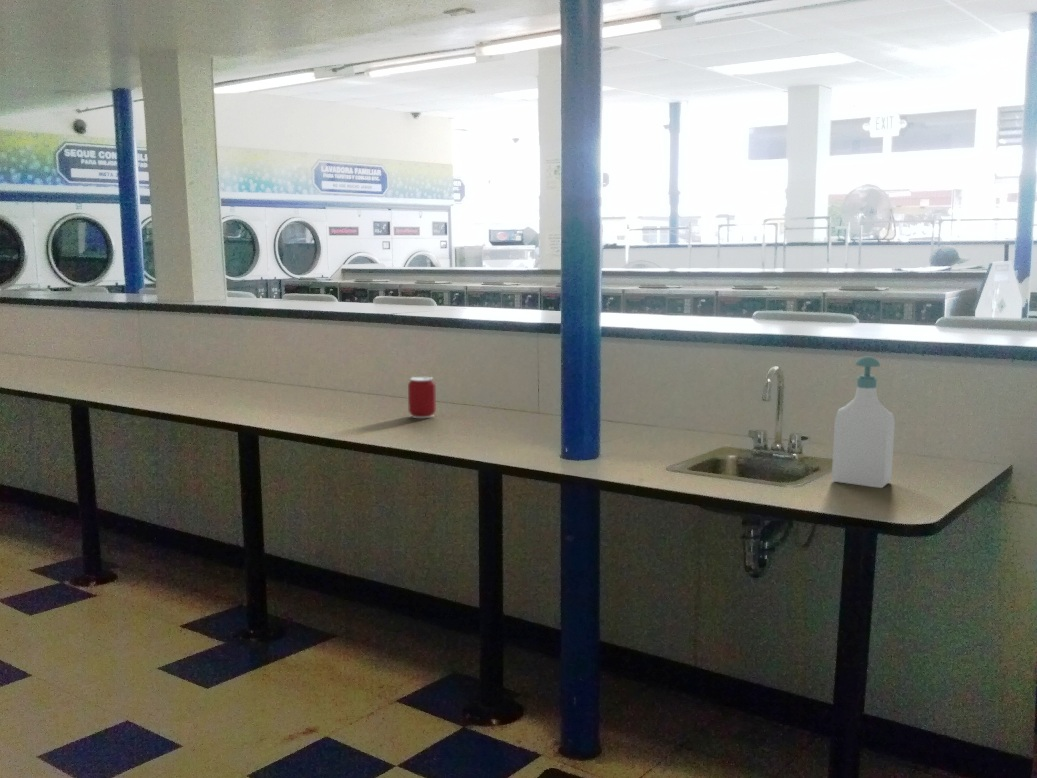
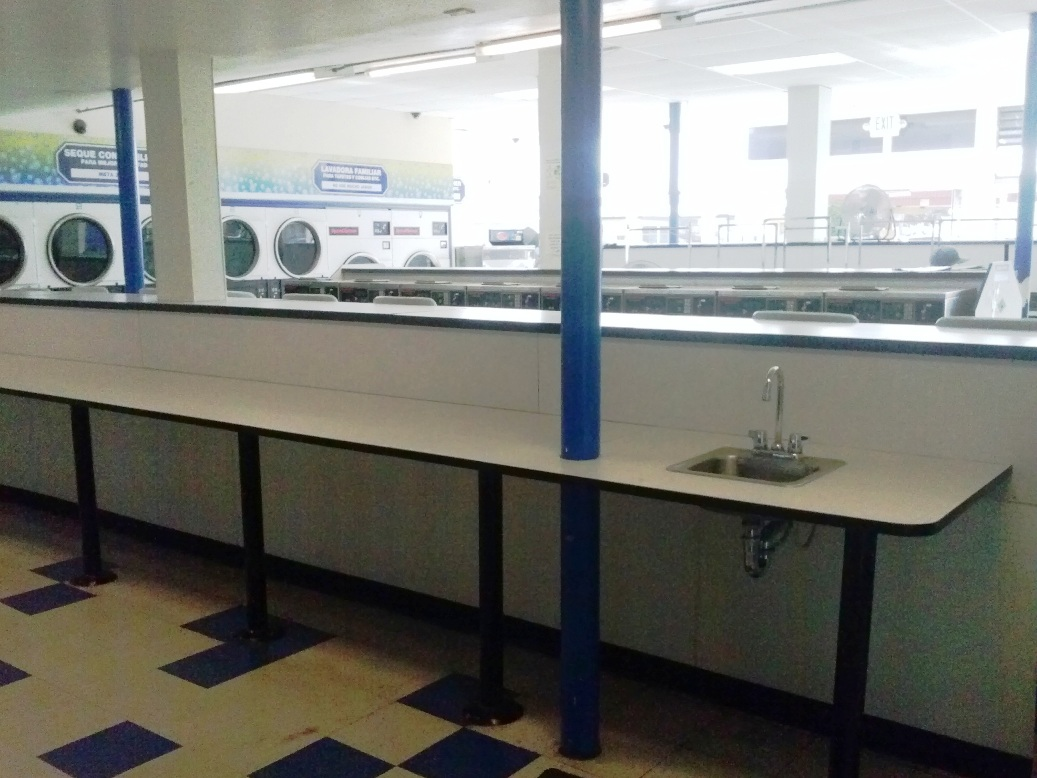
- can [407,376,437,419]
- soap bottle [831,355,896,489]
